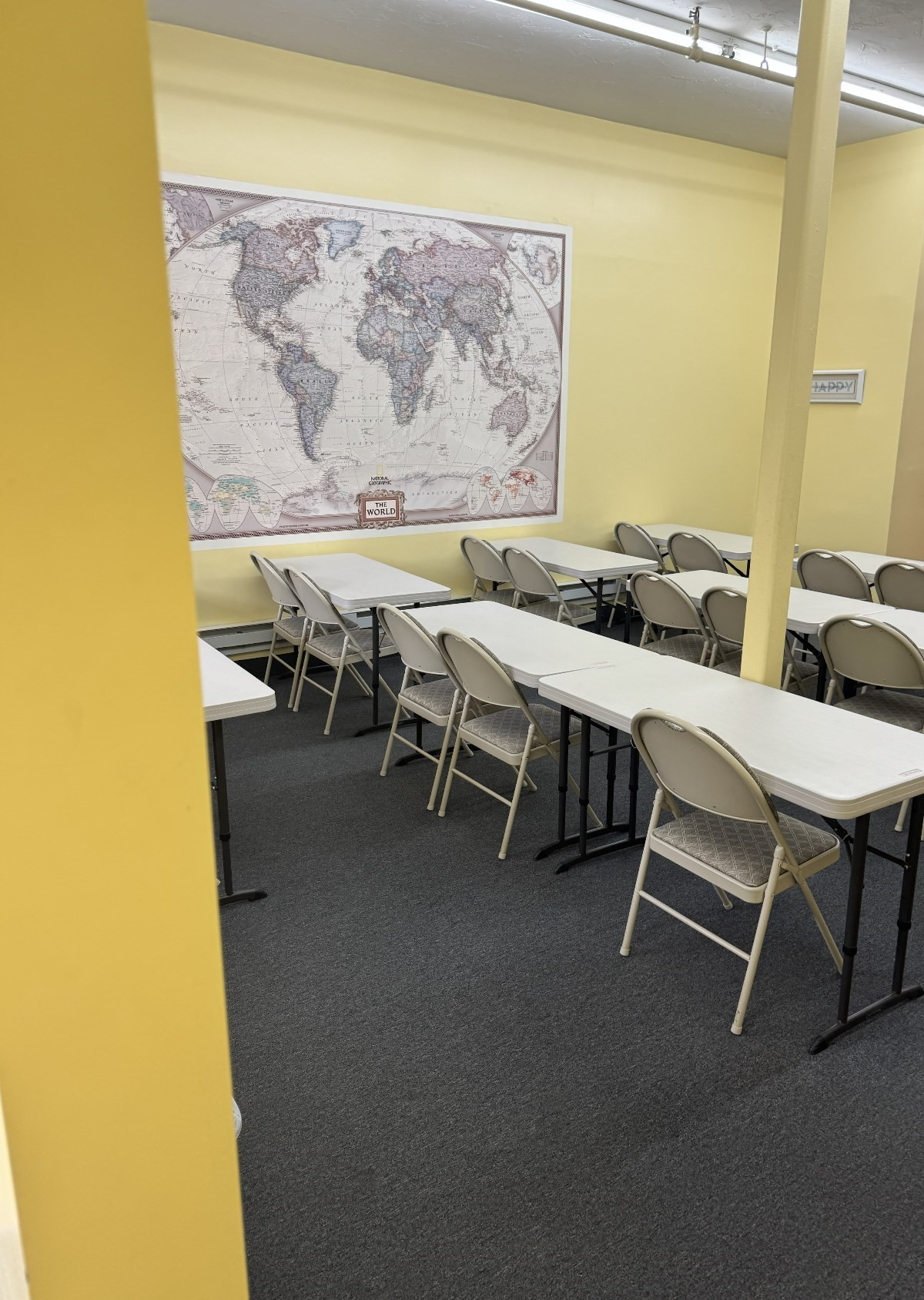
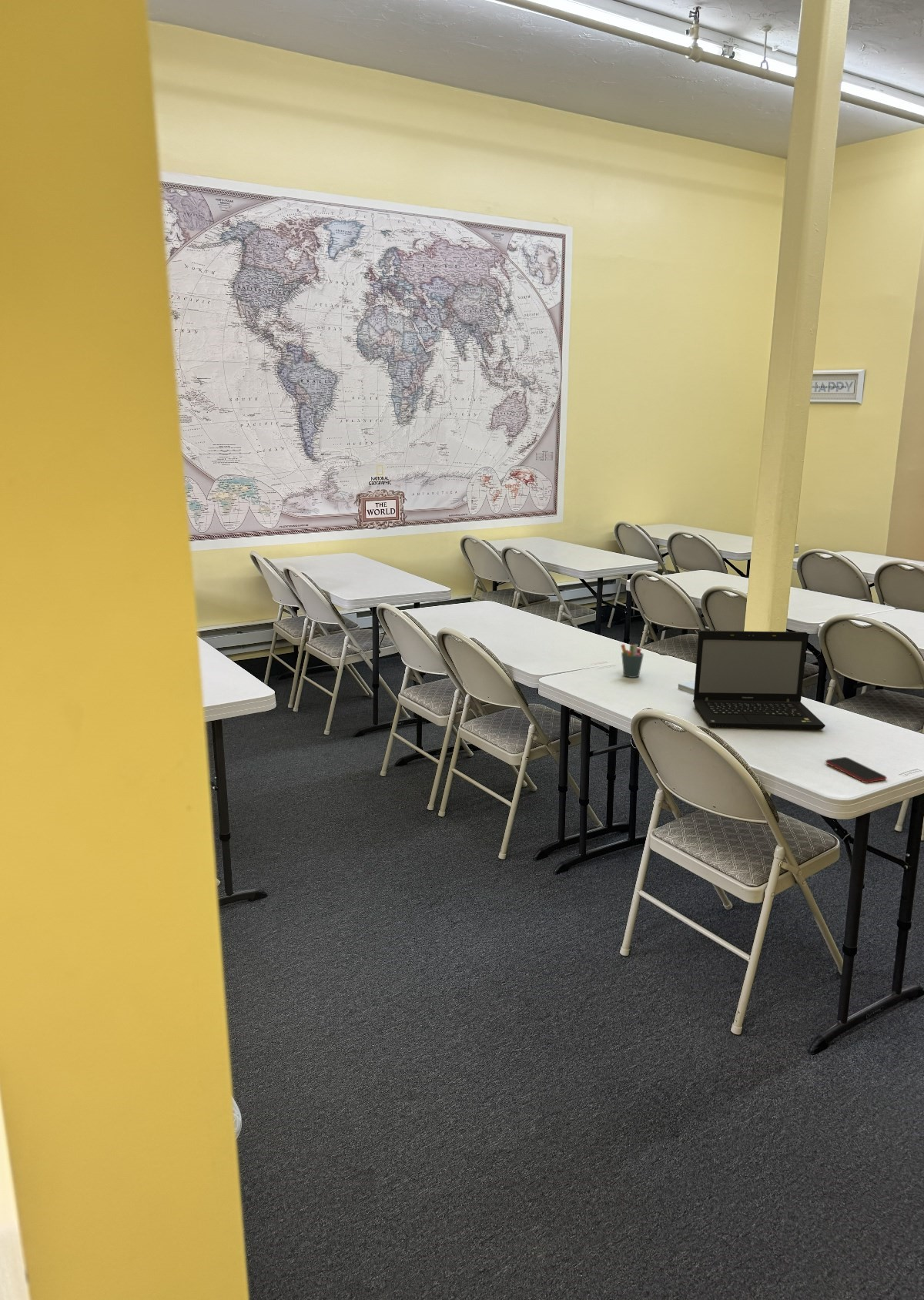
+ notepad [678,680,695,695]
+ smartphone [825,756,888,784]
+ laptop [692,630,826,730]
+ pen holder [620,644,644,678]
